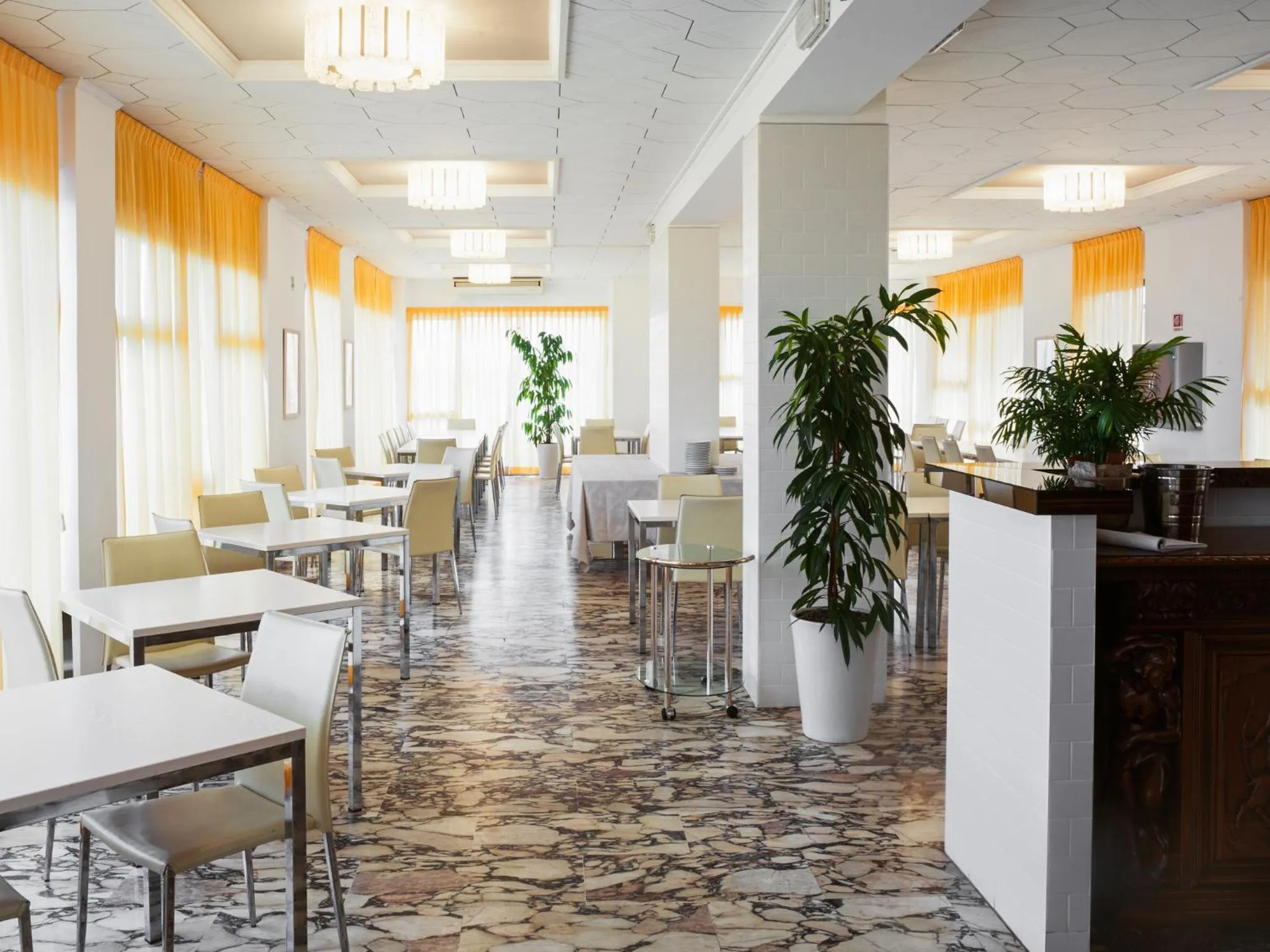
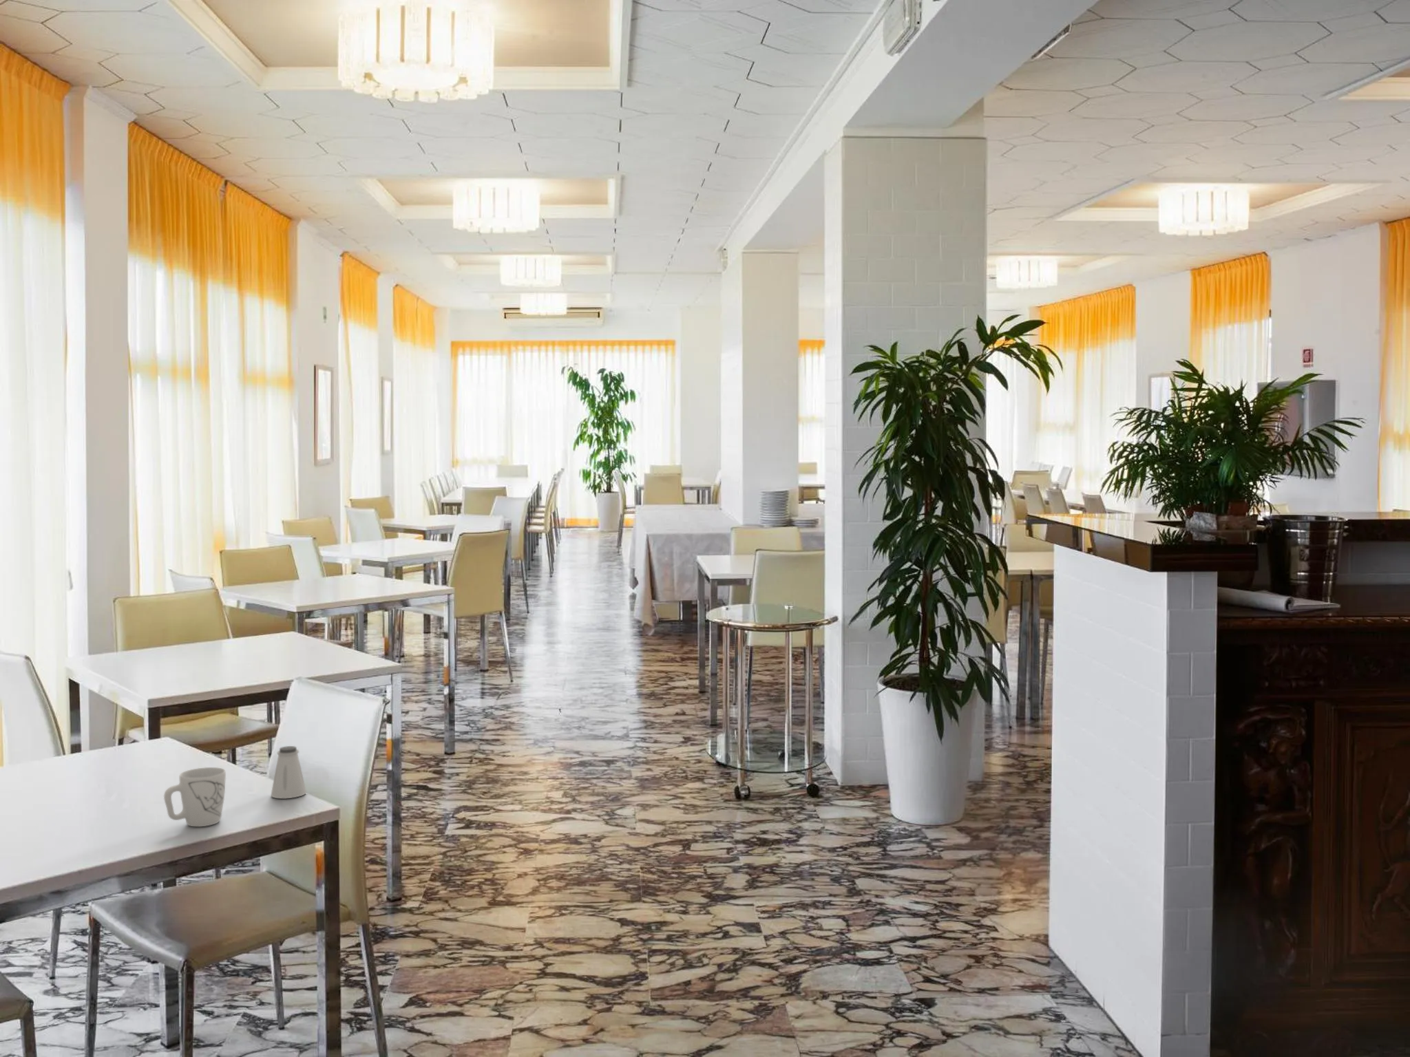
+ saltshaker [271,745,308,799]
+ mug [163,766,226,827]
